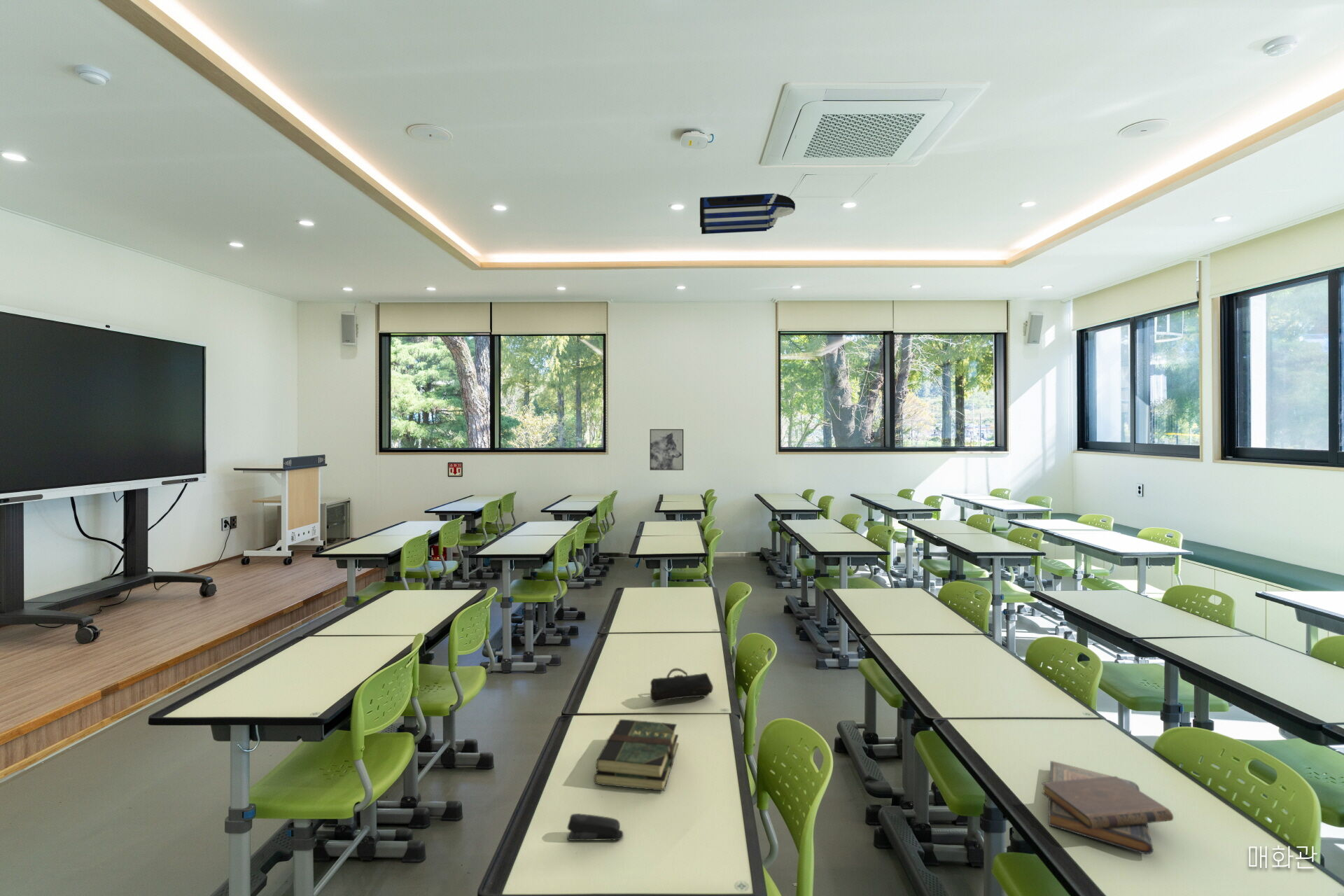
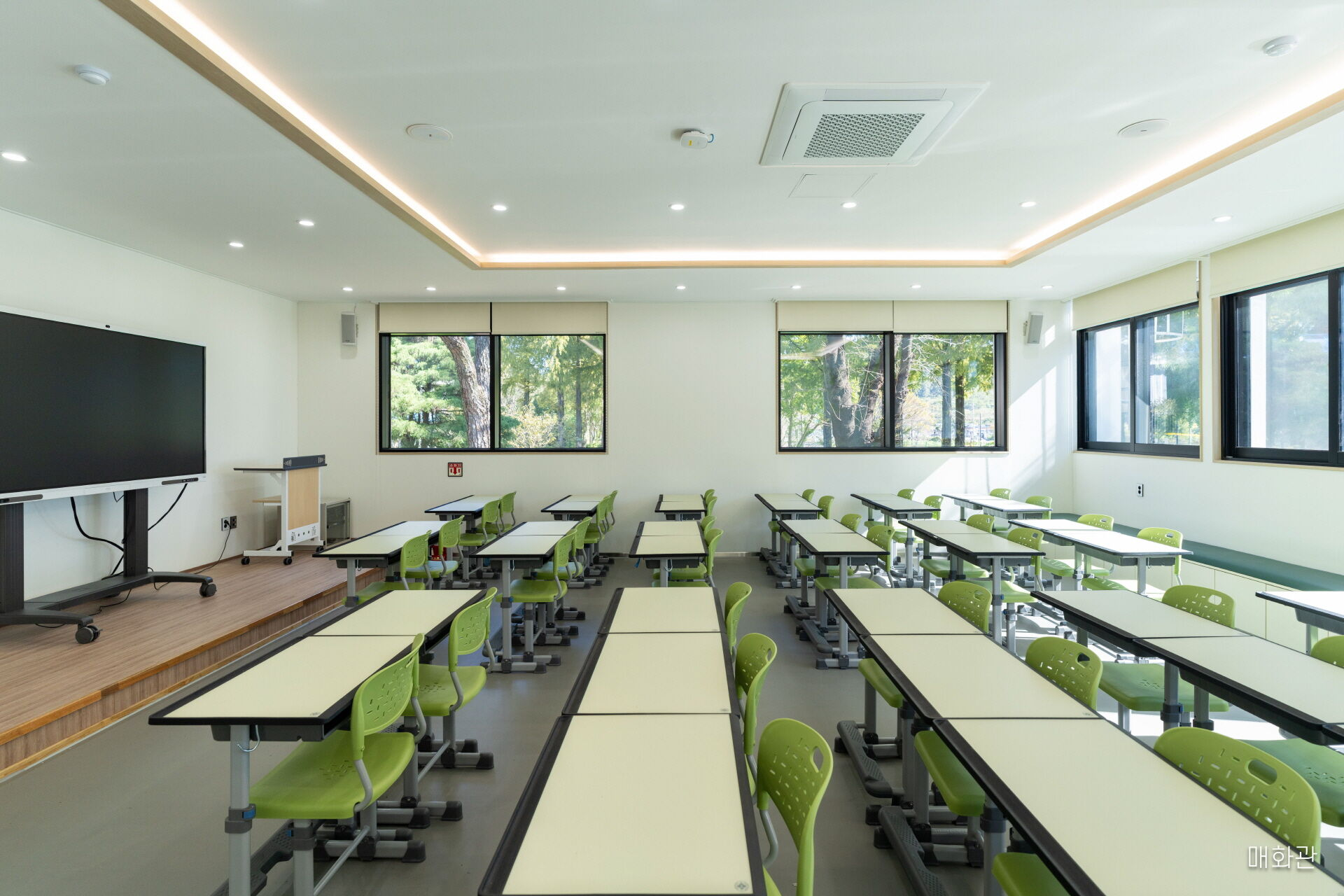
- diary [1042,760,1174,855]
- pencil case [650,668,714,703]
- book [593,718,679,792]
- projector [699,193,796,235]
- stapler [566,813,624,841]
- wall art [649,428,684,471]
